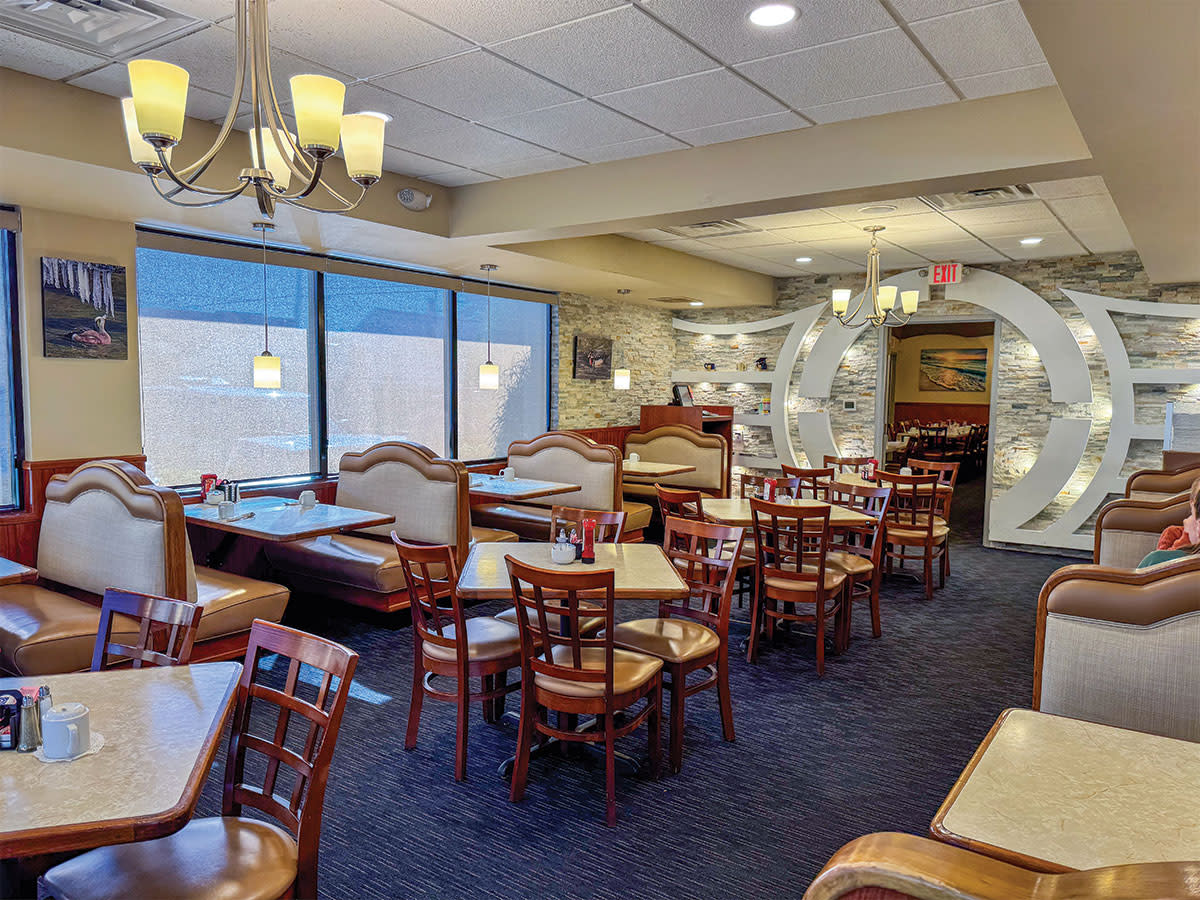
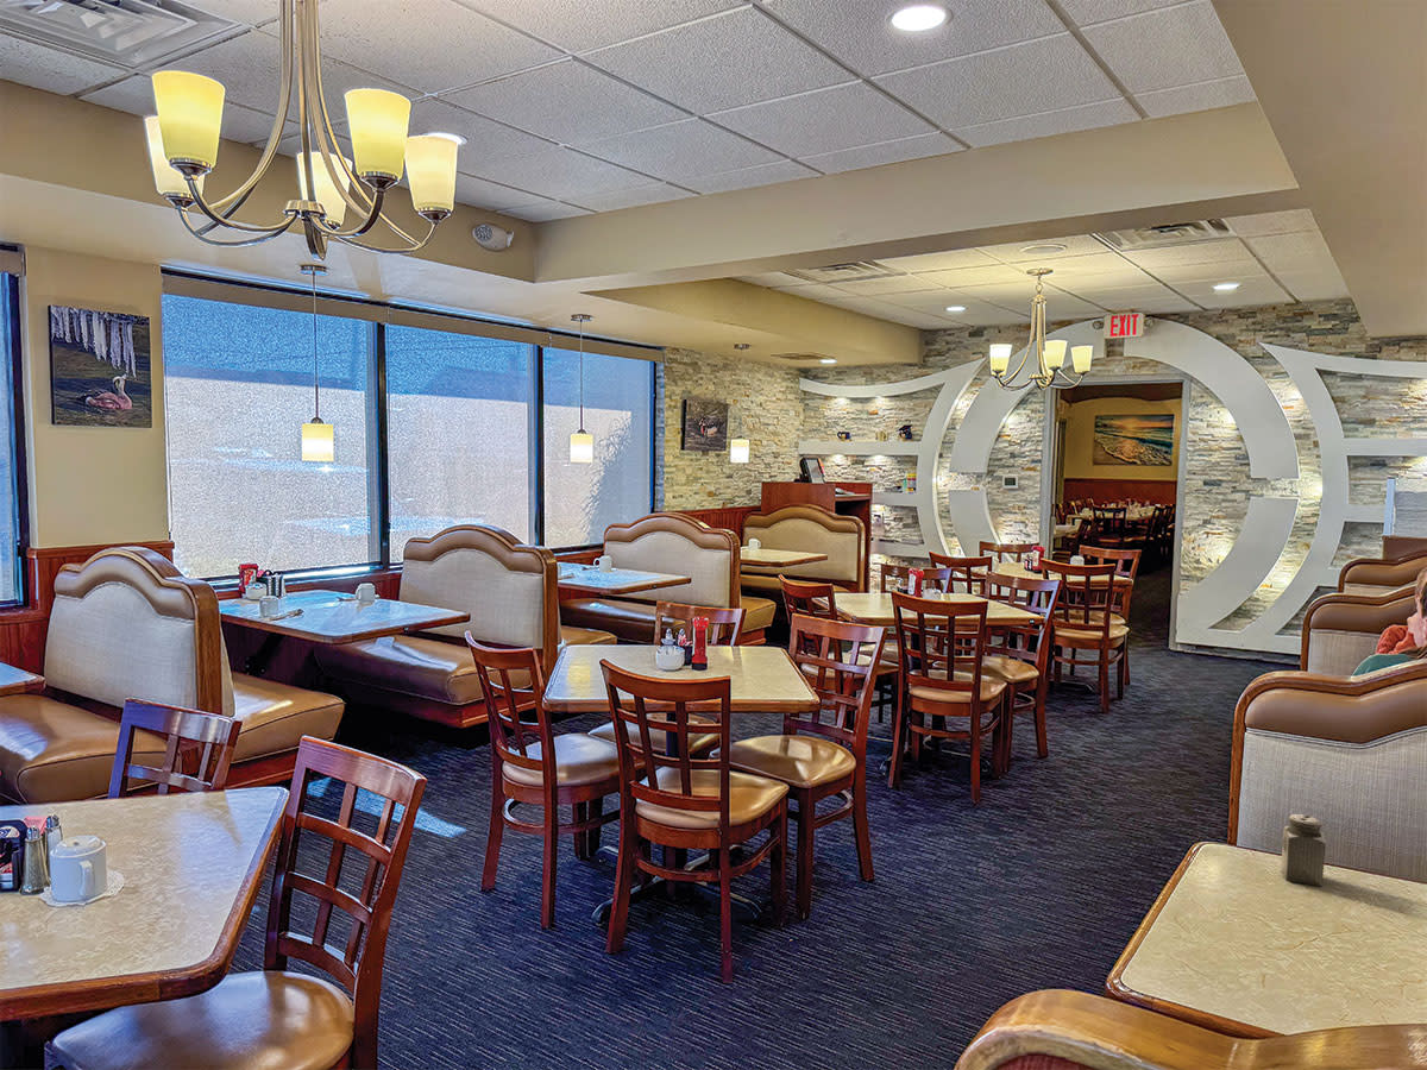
+ salt shaker [1280,813,1327,887]
